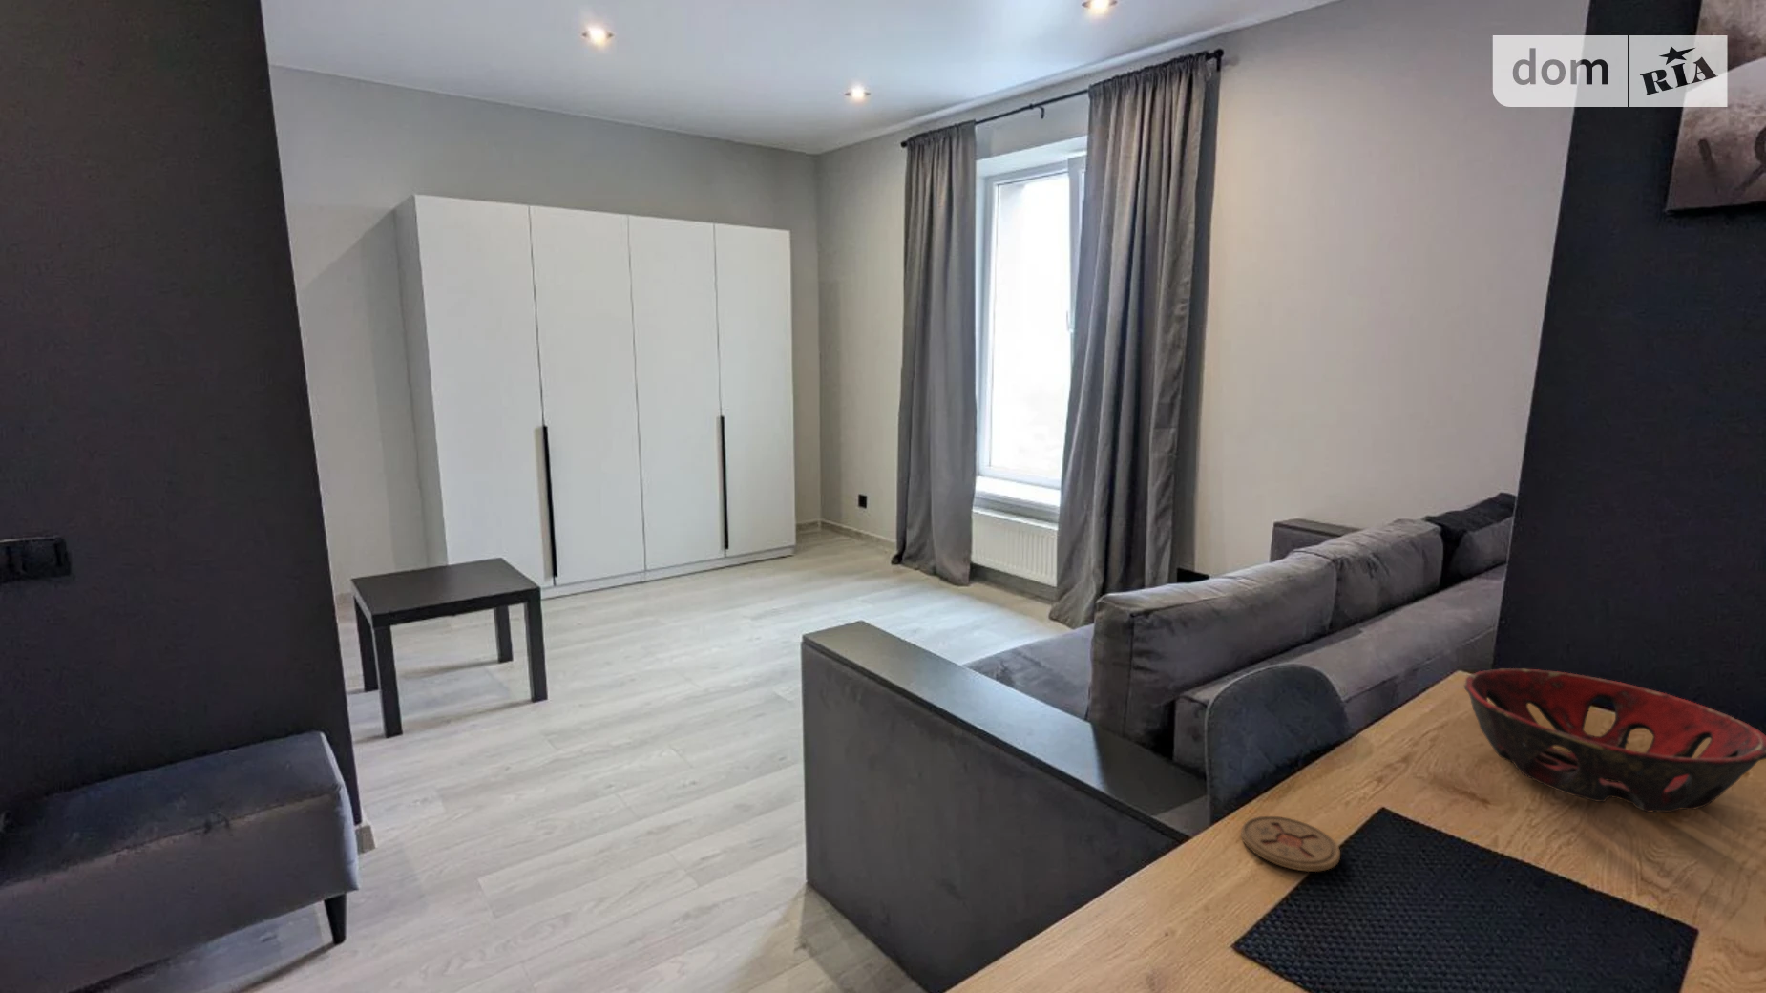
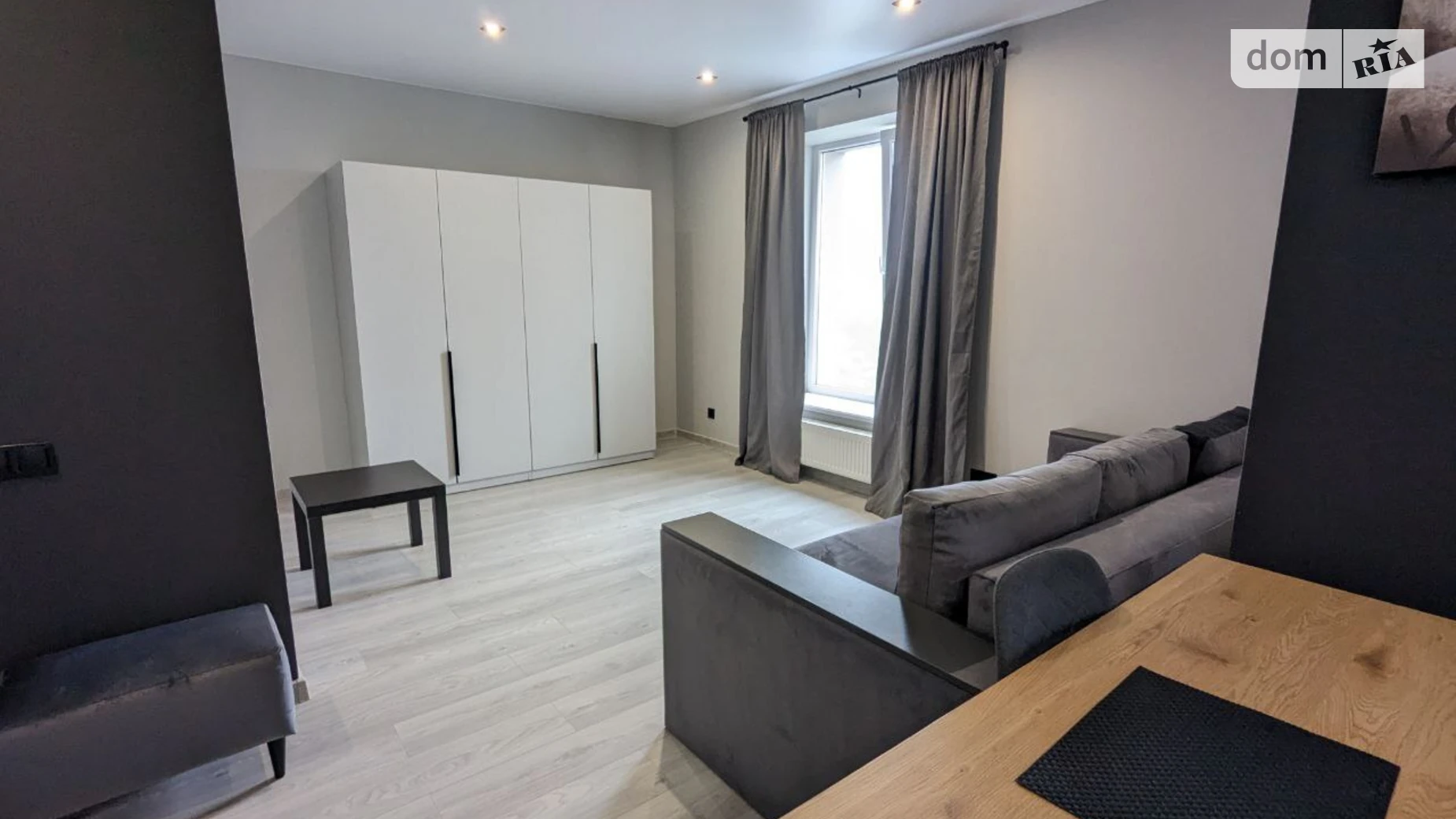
- coaster [1240,816,1341,873]
- decorative bowl [1463,667,1766,814]
